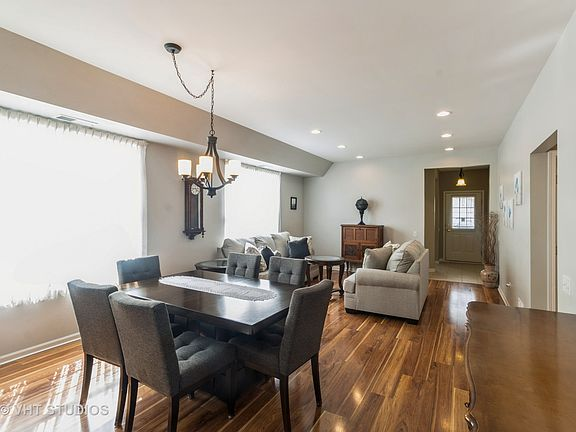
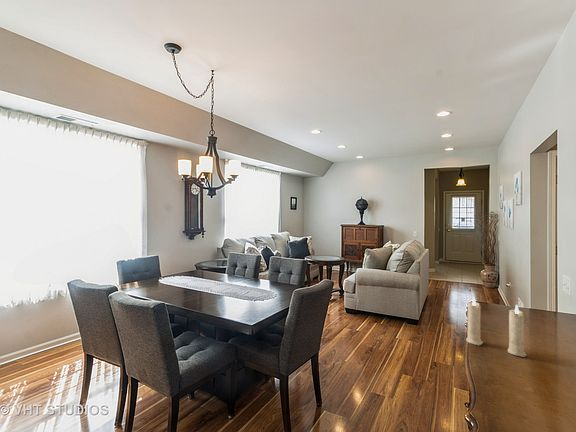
+ candle [465,296,528,358]
